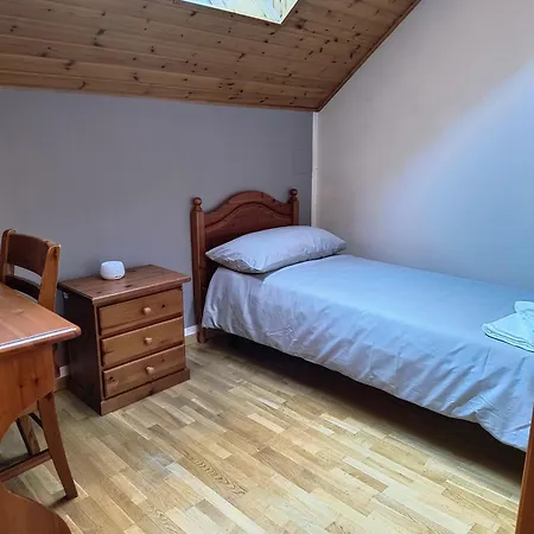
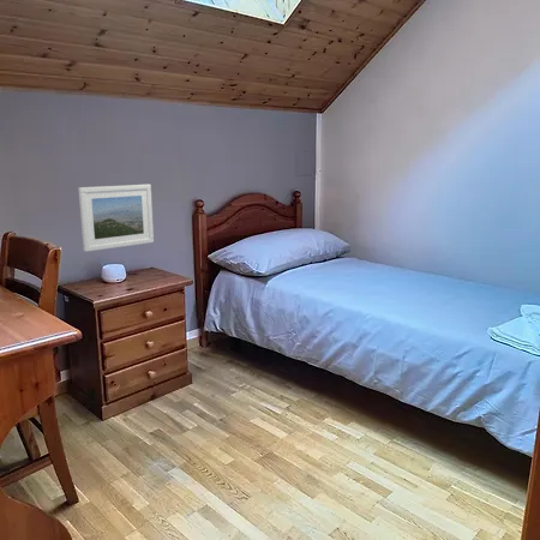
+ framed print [77,184,155,253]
